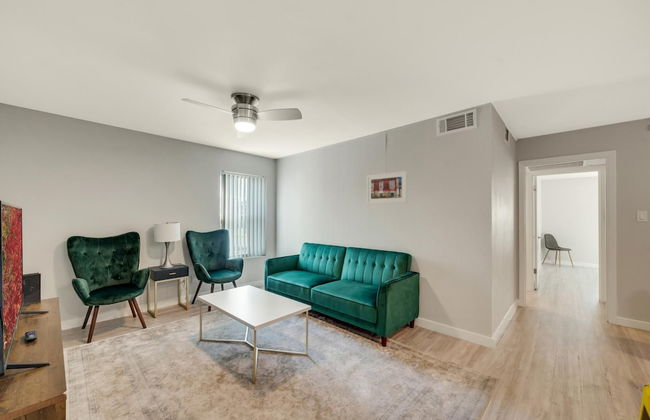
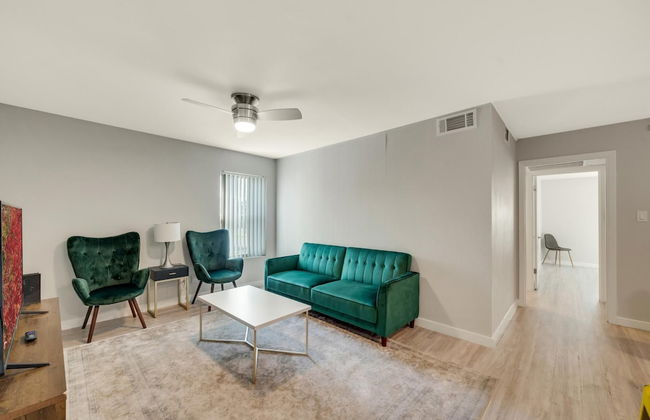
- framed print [366,170,408,205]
